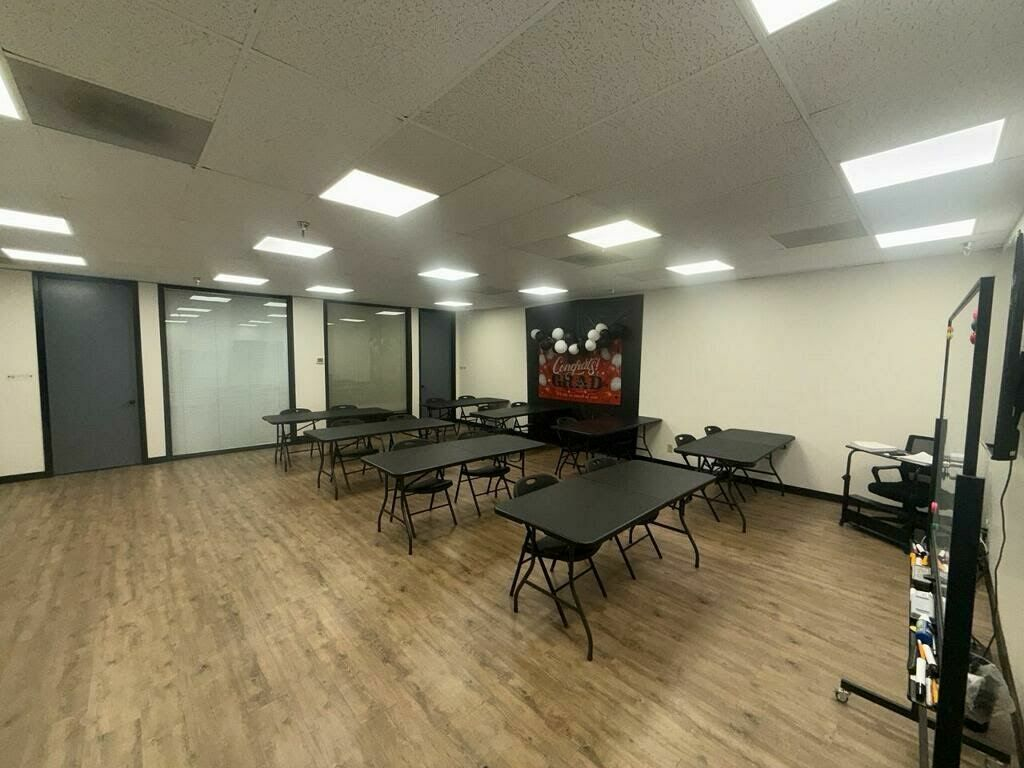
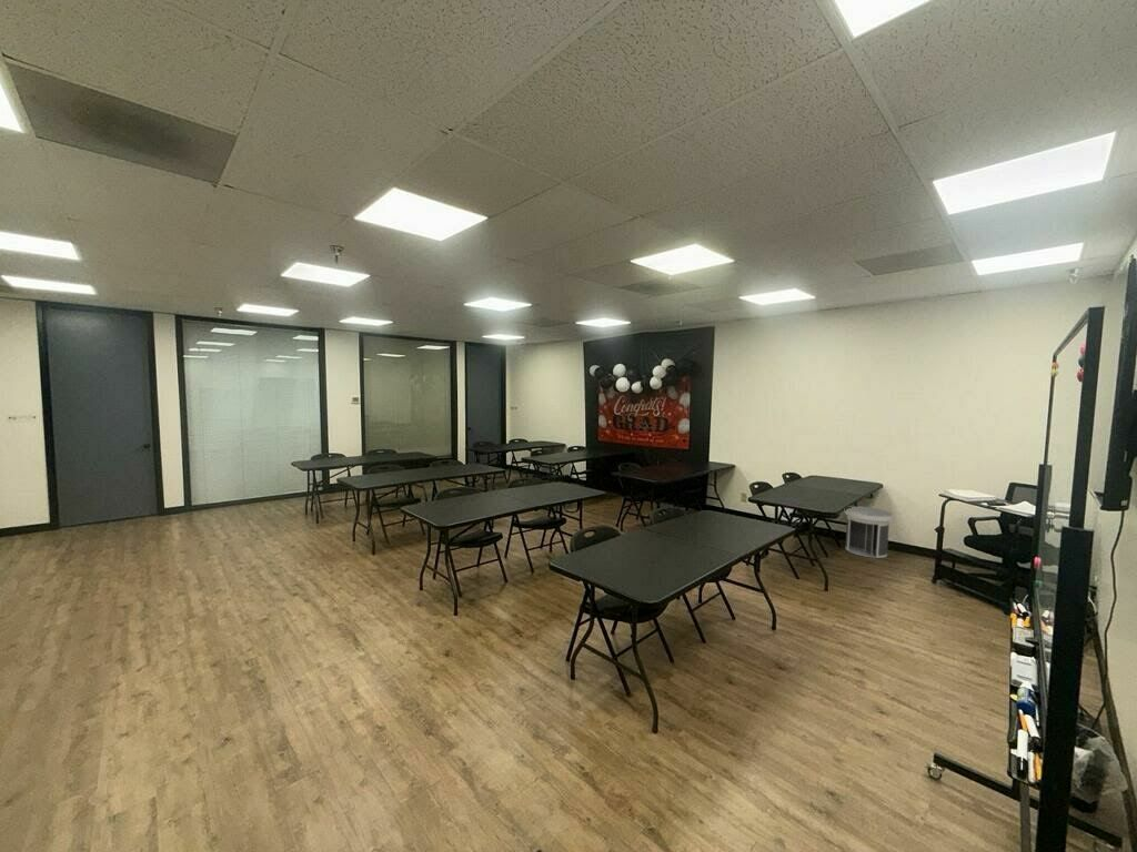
+ revolving door [843,505,894,559]
